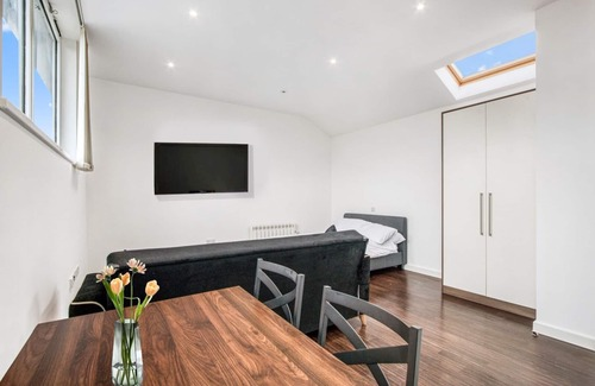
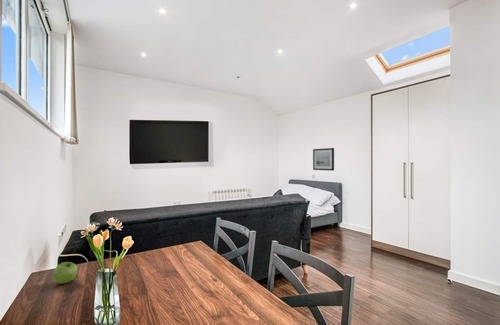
+ wall art [312,147,335,172]
+ fruit [52,261,78,285]
